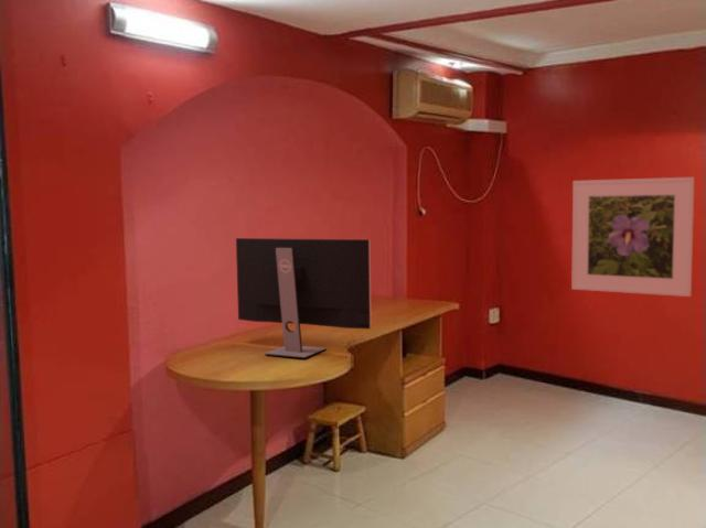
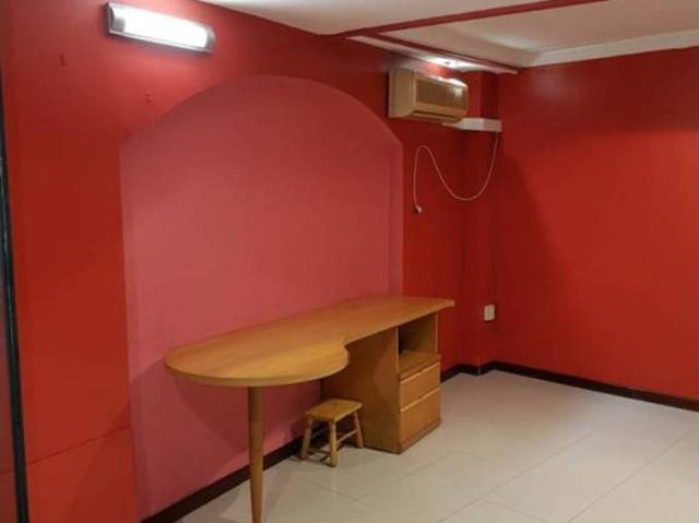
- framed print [570,176,696,298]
- computer monitor [235,237,373,360]
